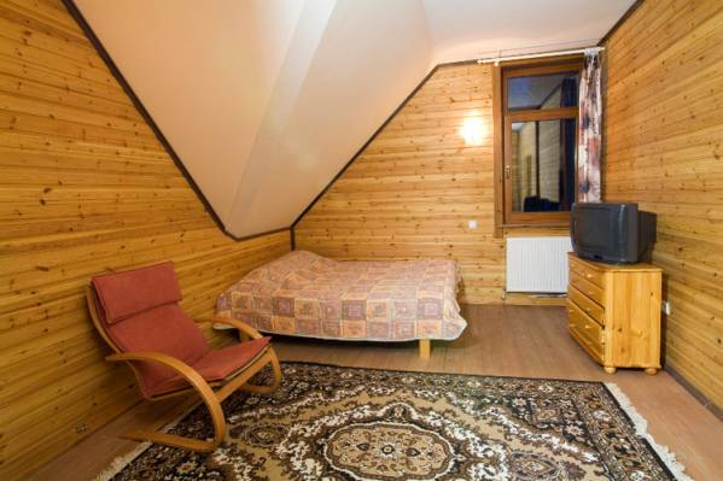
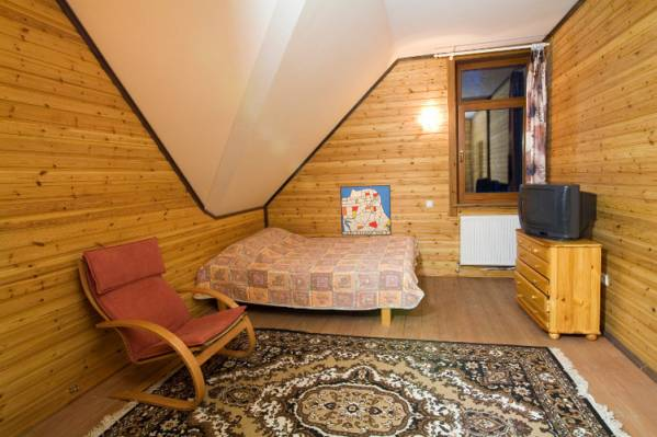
+ wall art [339,184,393,237]
